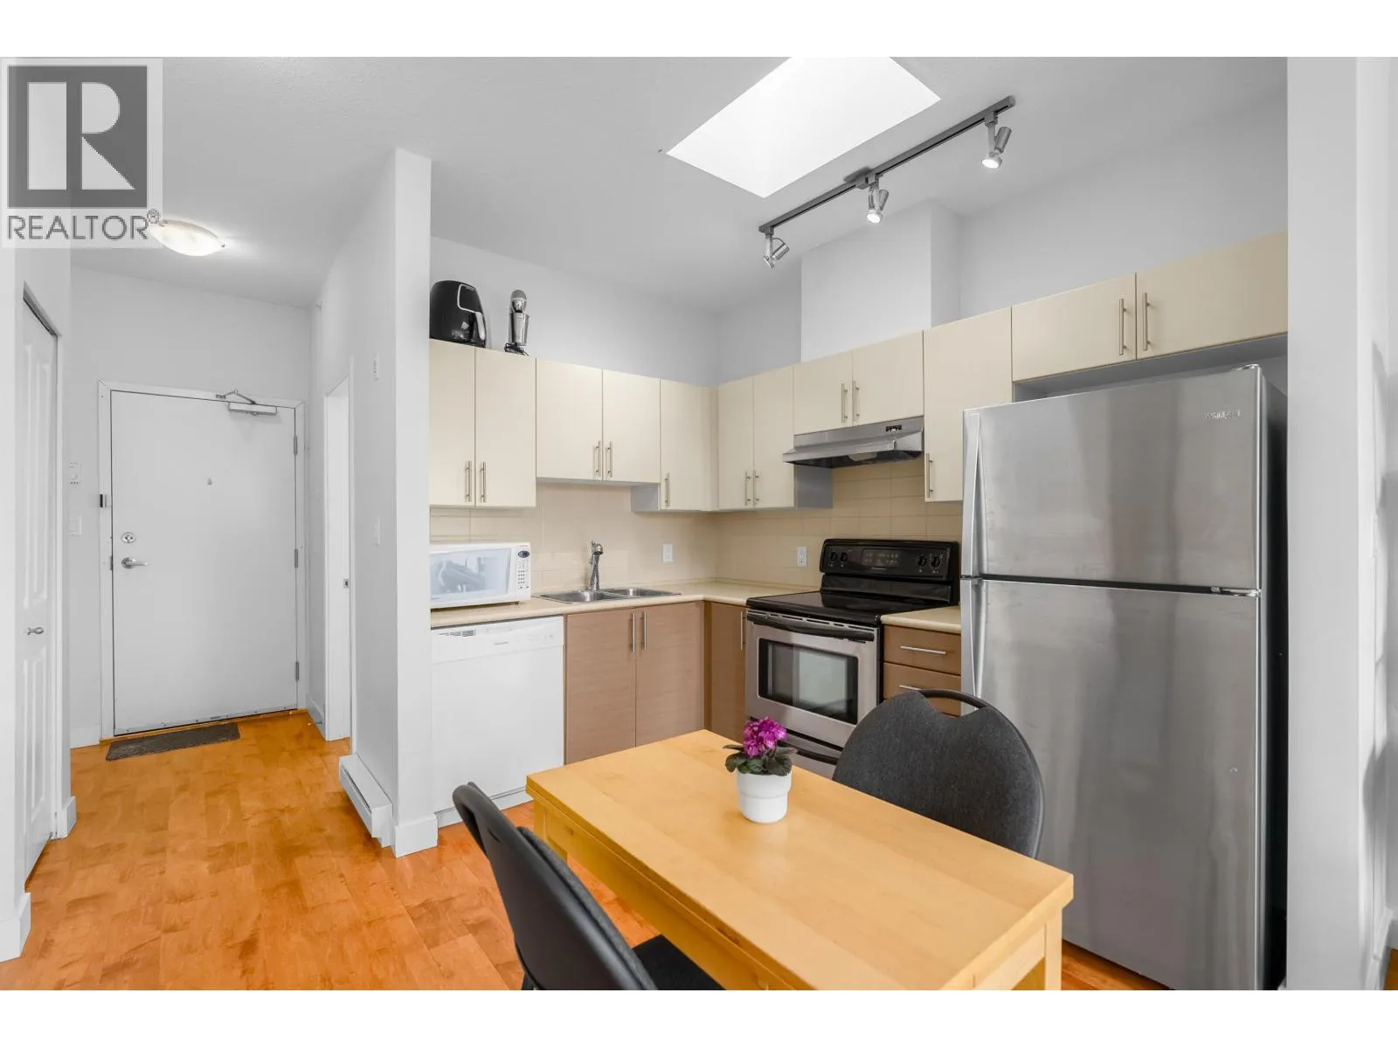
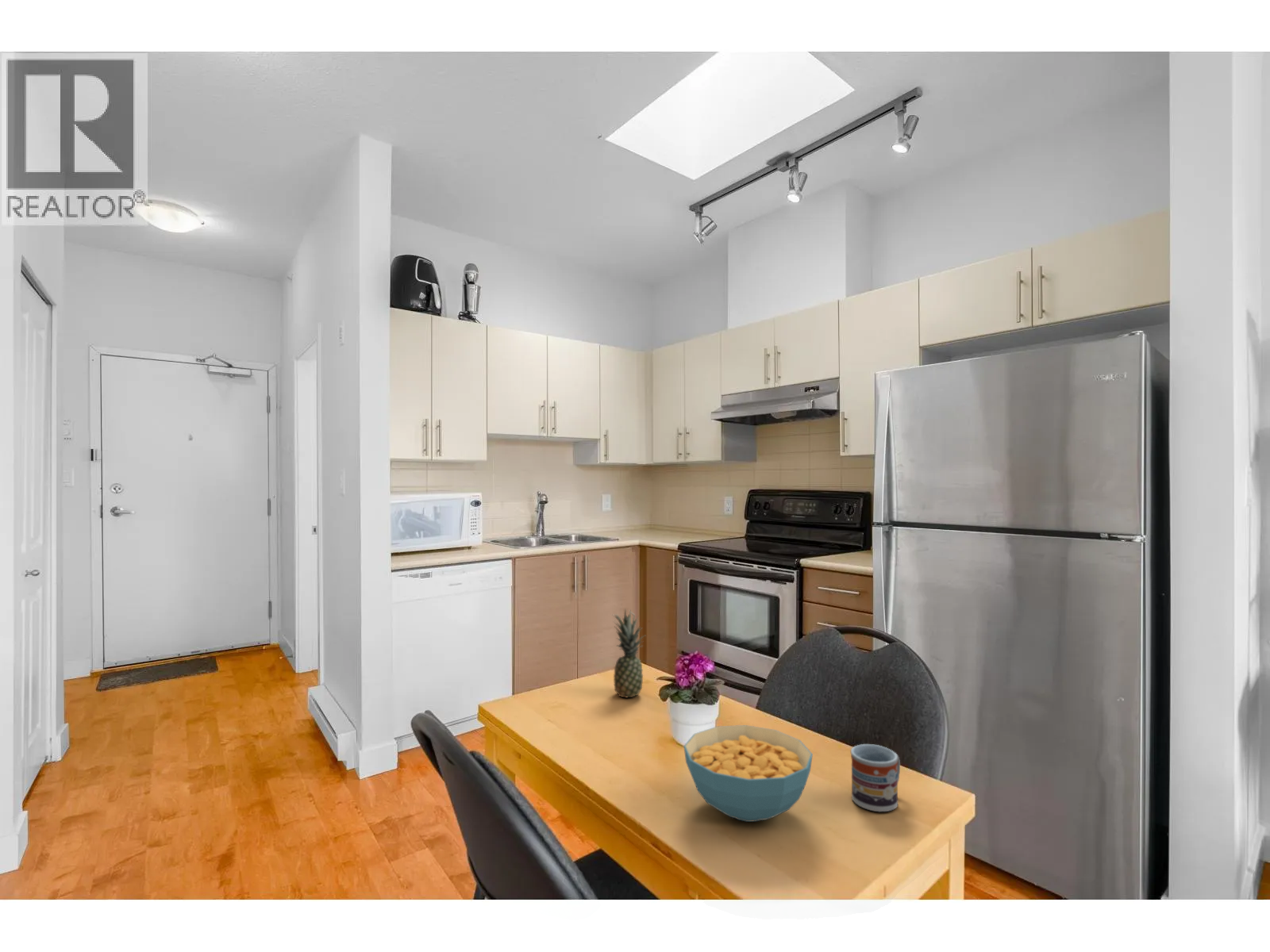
+ fruit [610,608,646,699]
+ cup [850,743,901,813]
+ cereal bowl [683,724,814,823]
